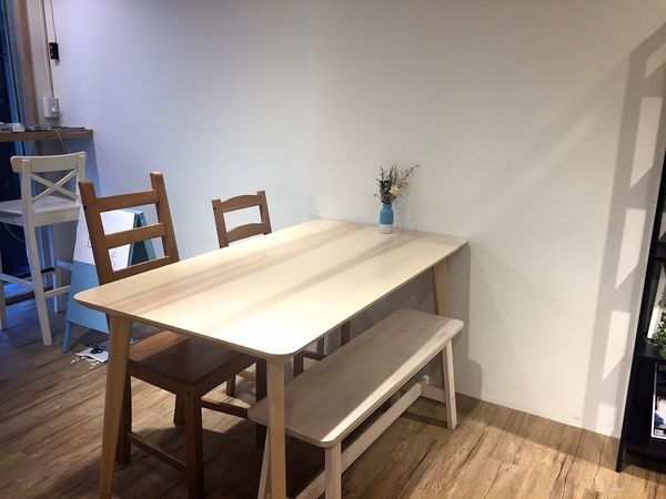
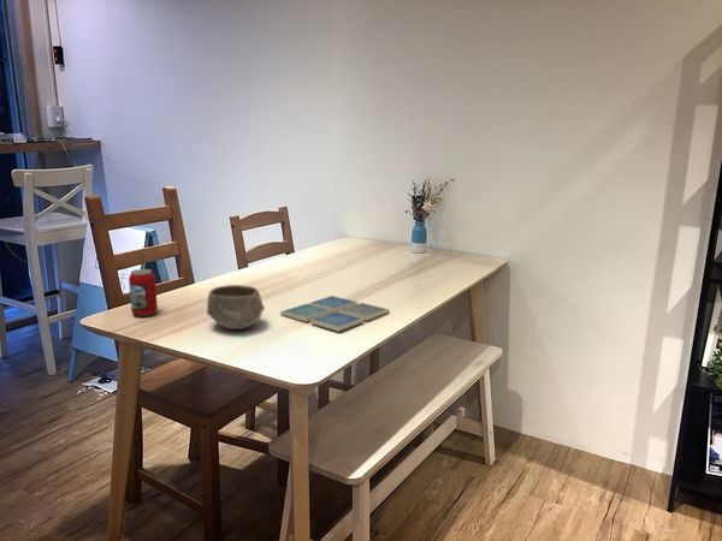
+ beverage can [128,268,159,317]
+ bowl [206,284,266,331]
+ drink coaster [279,295,391,333]
